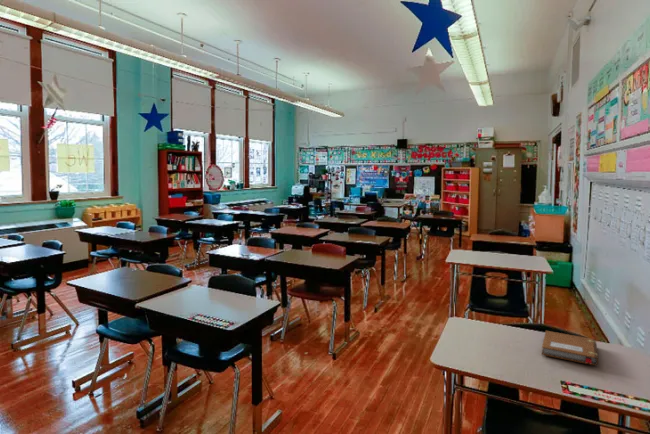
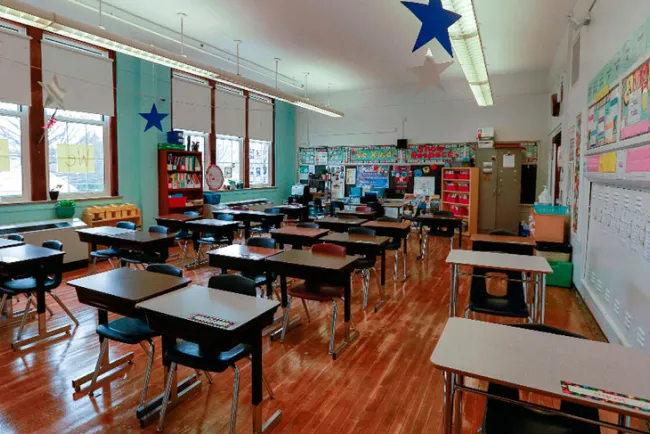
- notebook [541,330,599,366]
